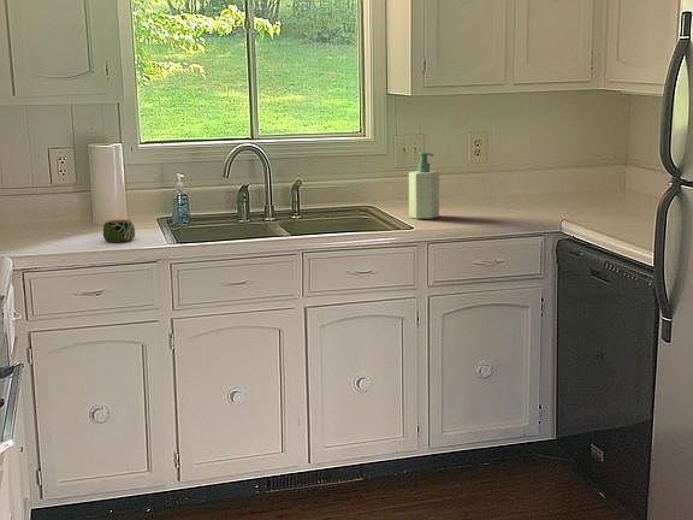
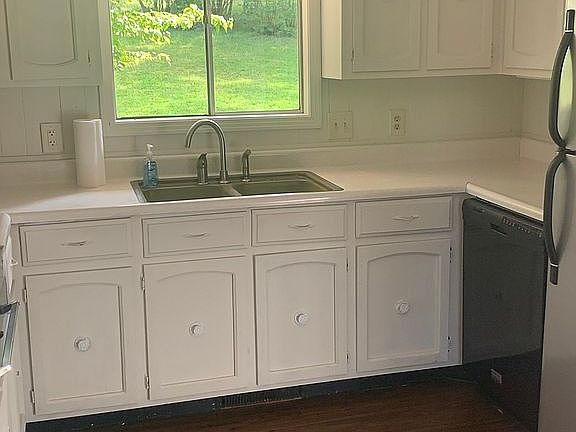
- soap bottle [408,152,440,220]
- mug [102,219,136,243]
